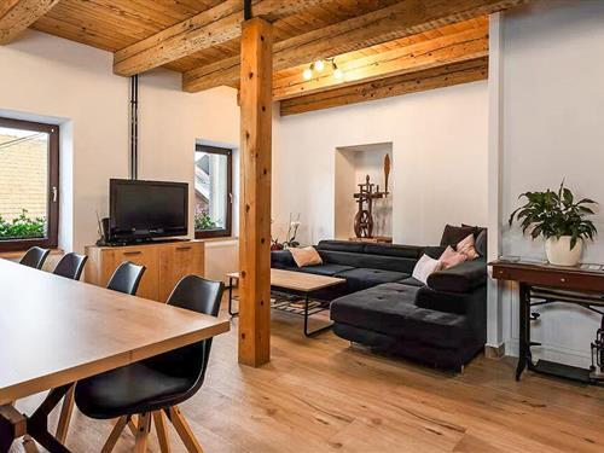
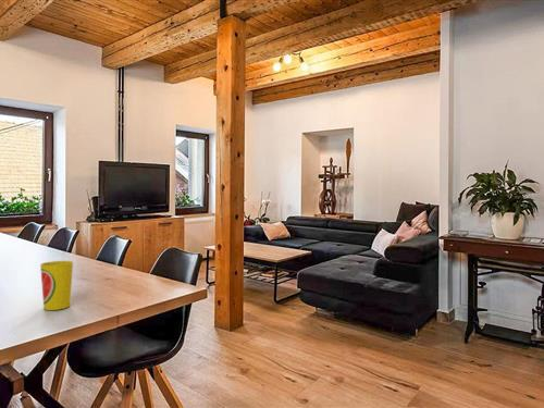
+ cup [39,260,74,311]
